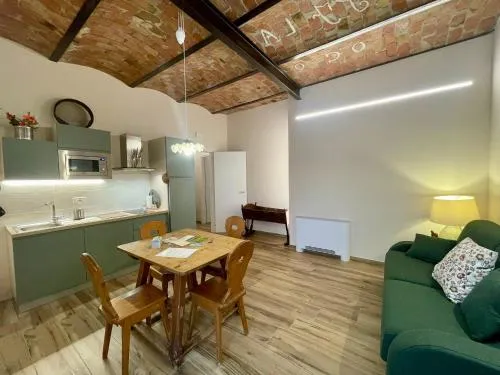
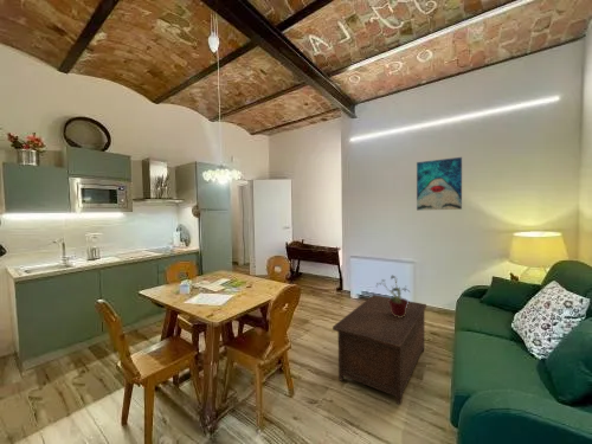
+ potted plant [375,275,412,317]
+ wall art [416,156,463,211]
+ cabinet [332,294,427,406]
